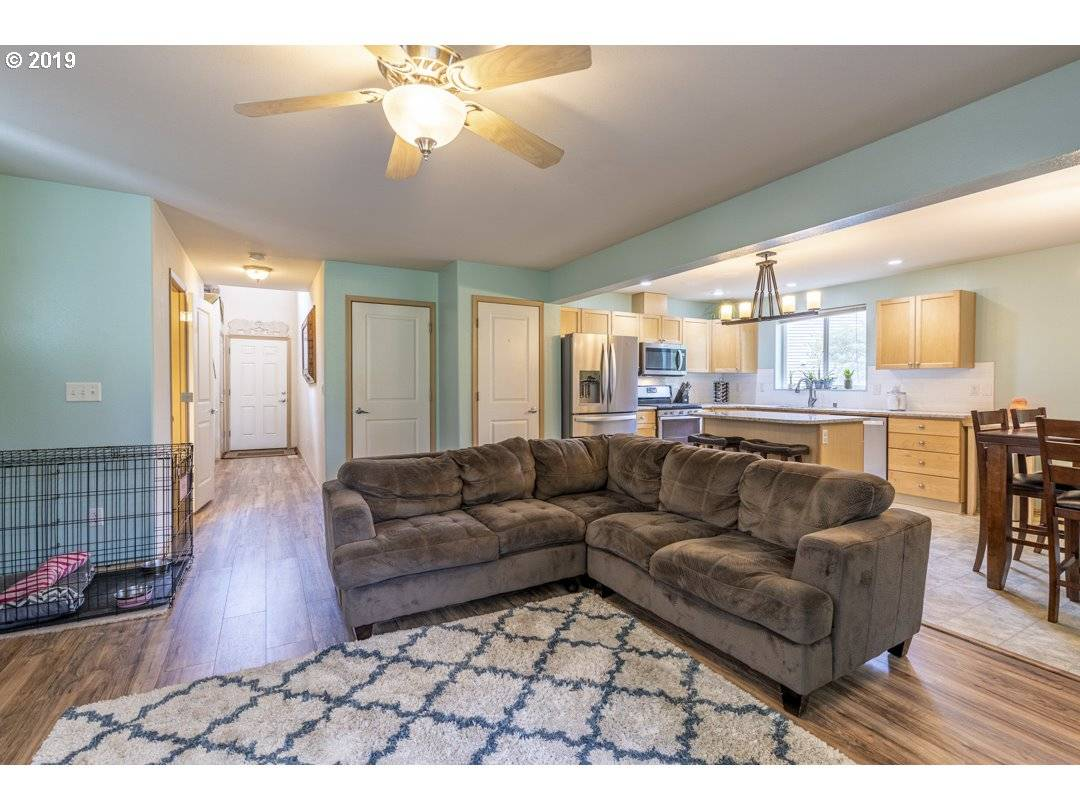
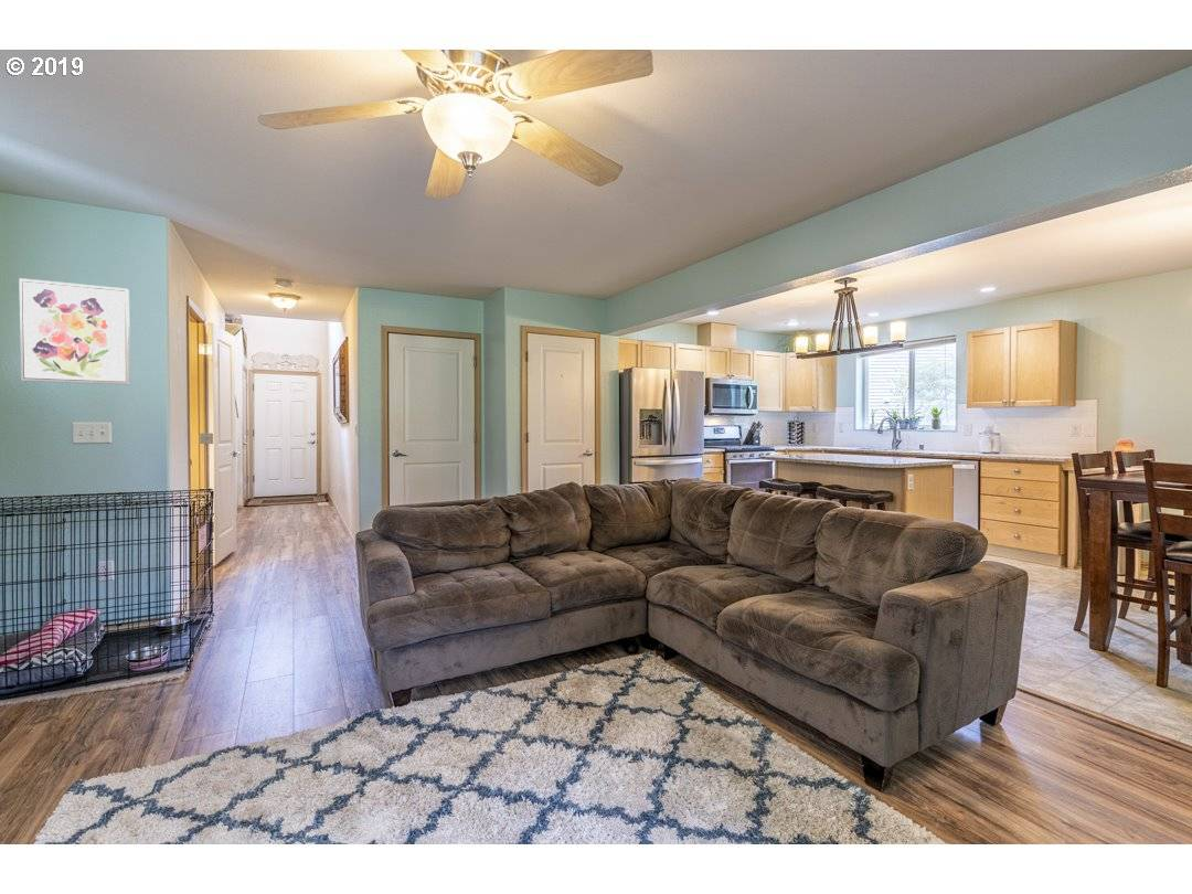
+ wall art [18,277,131,386]
